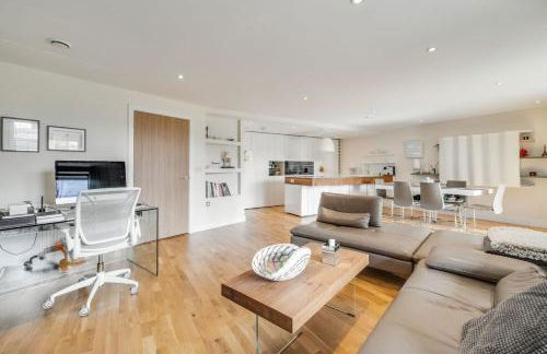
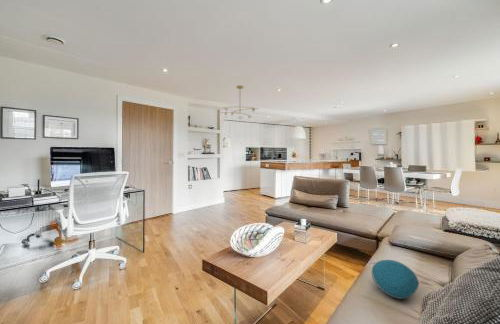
+ cushion [370,259,420,300]
+ ceiling light fixture [219,84,260,120]
